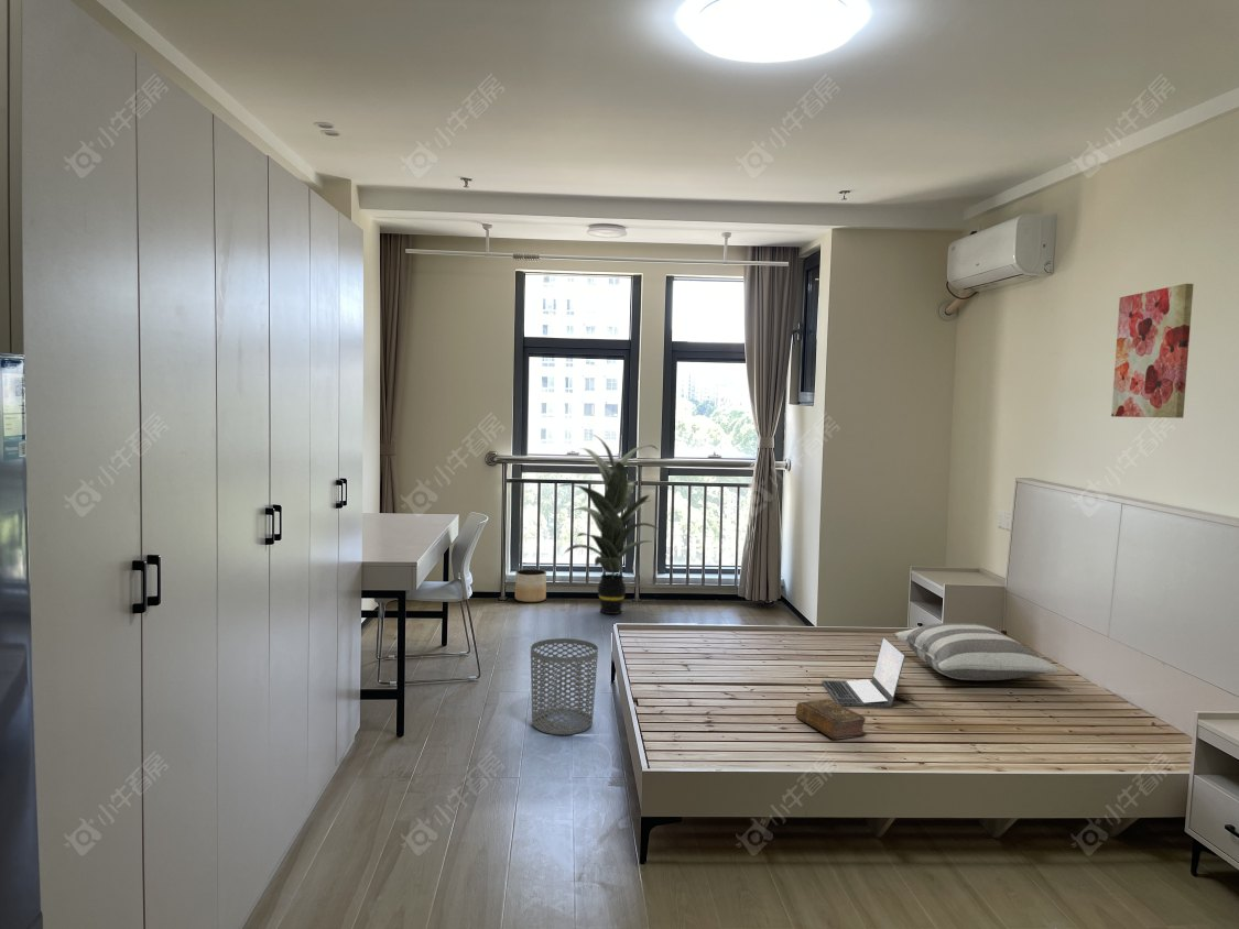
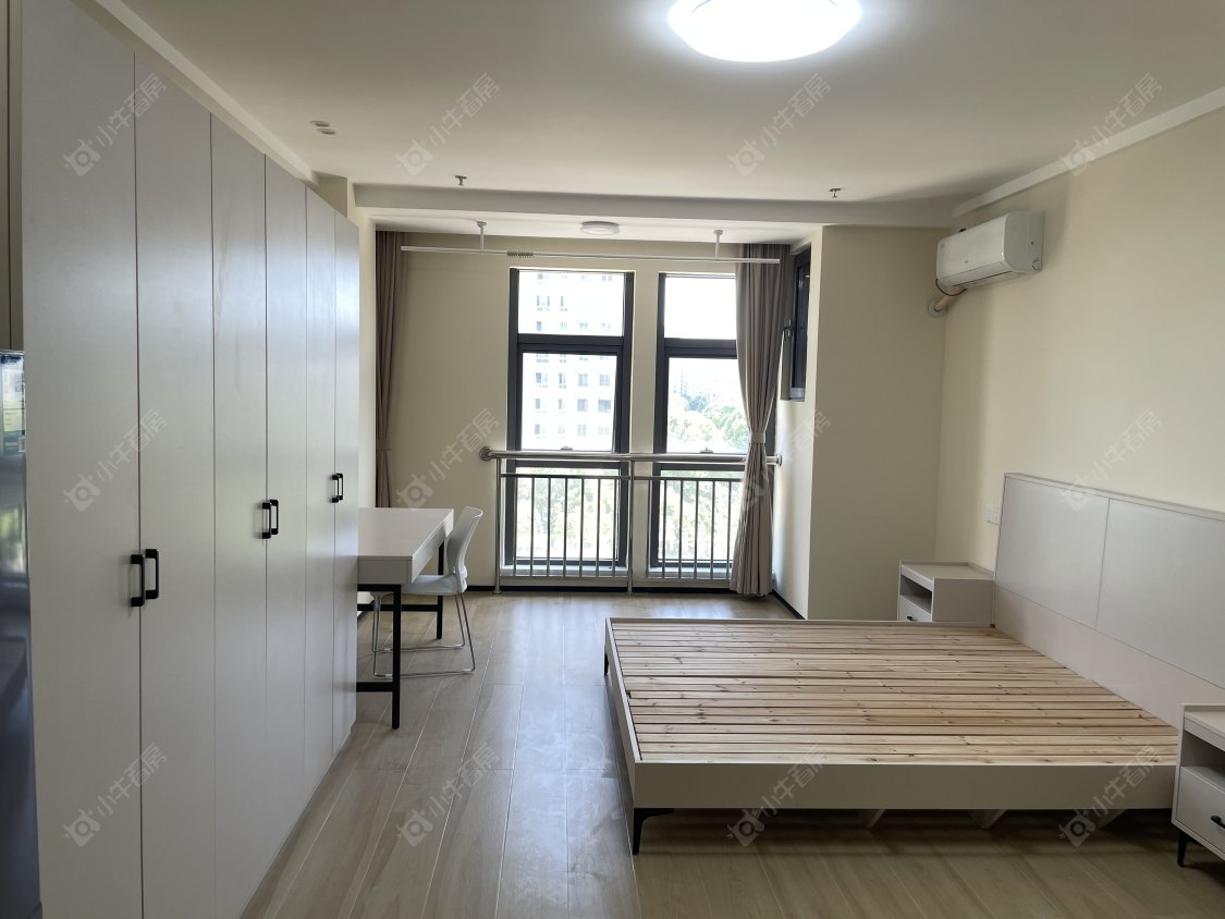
- laptop [820,636,906,708]
- waste bin [530,637,599,736]
- wall art [1110,283,1195,419]
- planter [514,568,547,603]
- pillow [892,622,1061,681]
- book [795,698,867,741]
- indoor plant [557,434,662,615]
